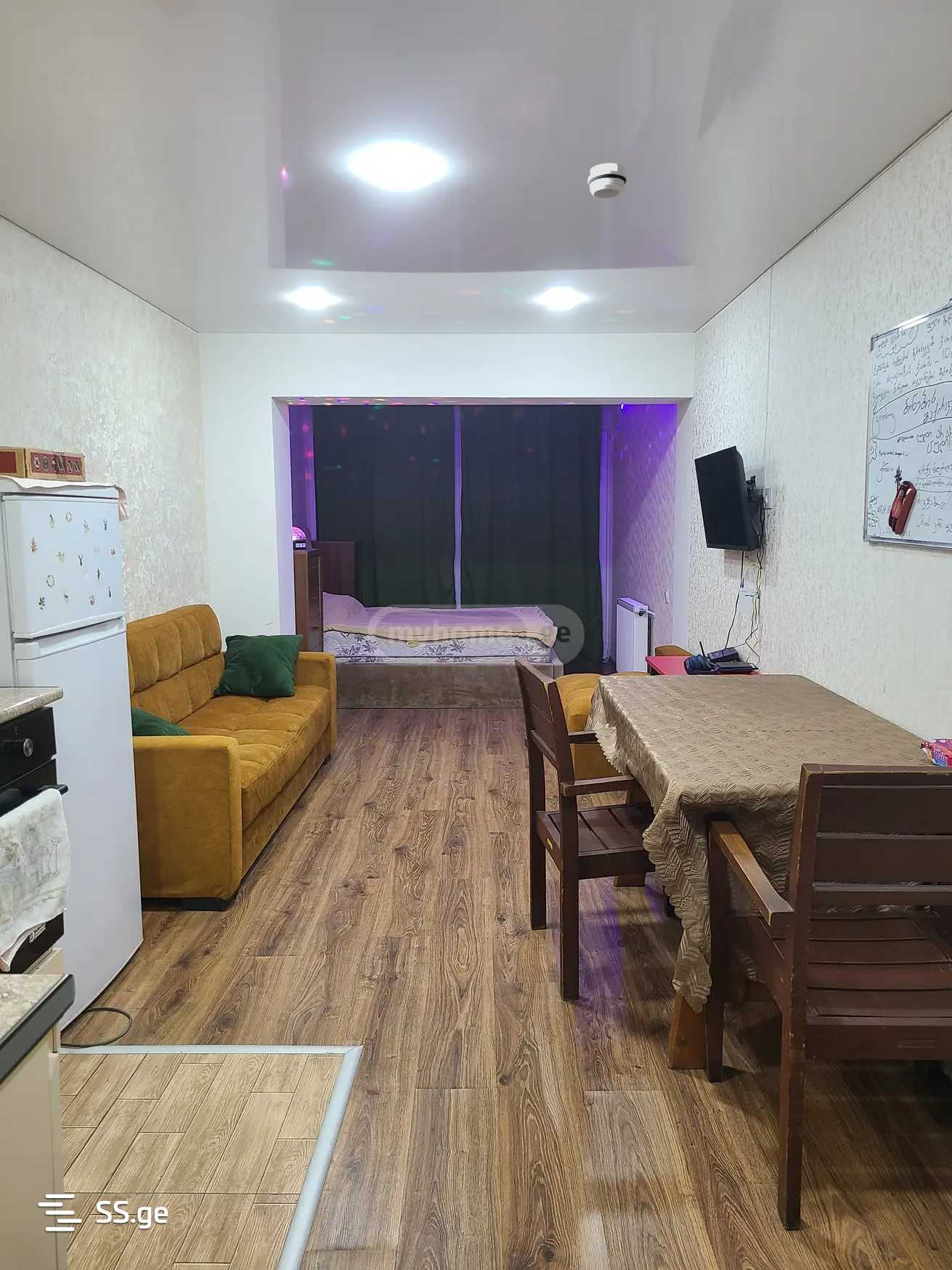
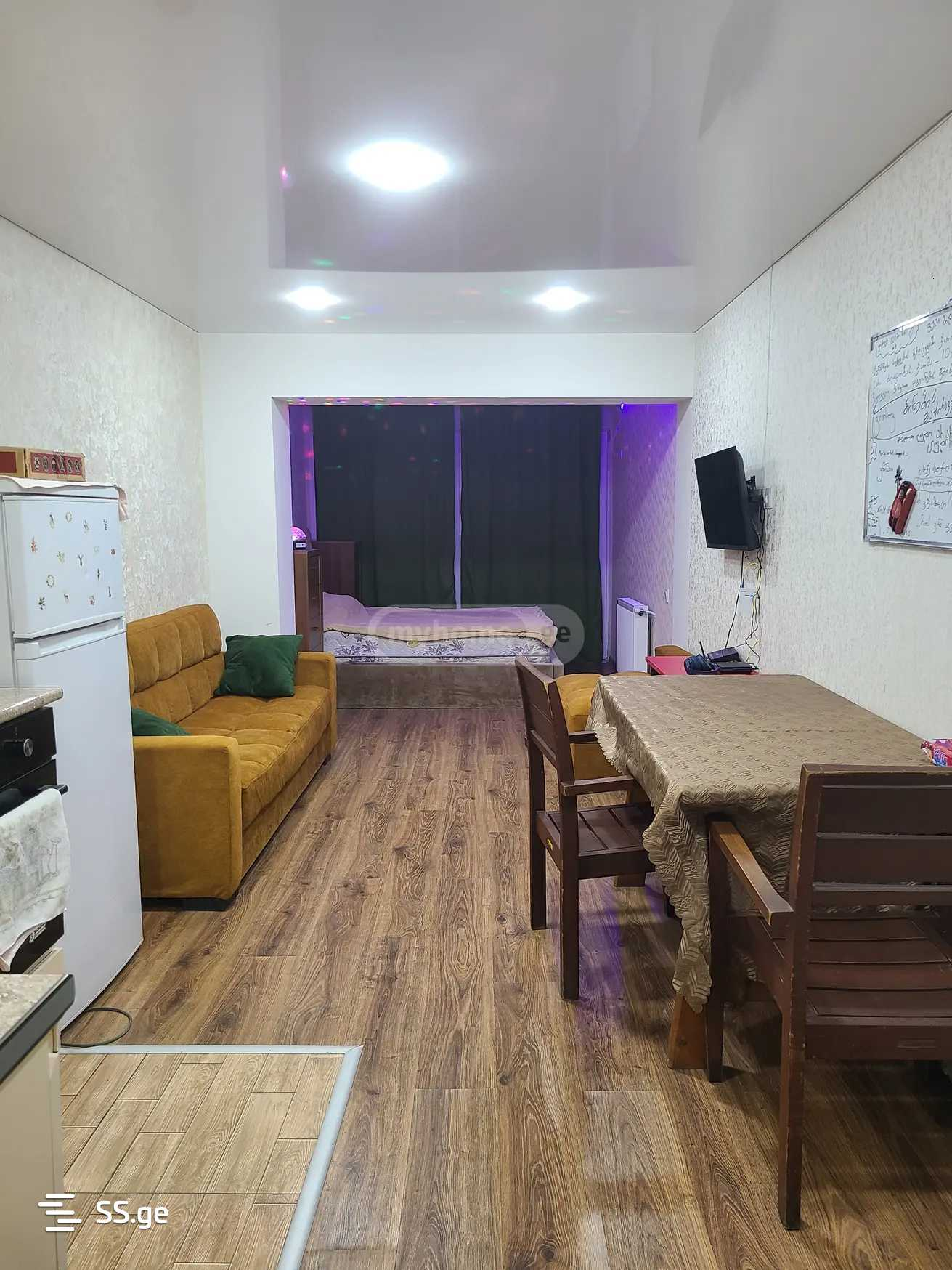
- smoke detector [587,162,627,199]
